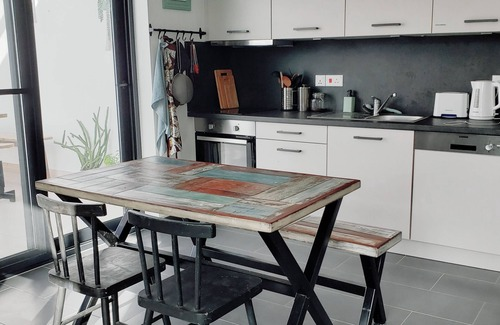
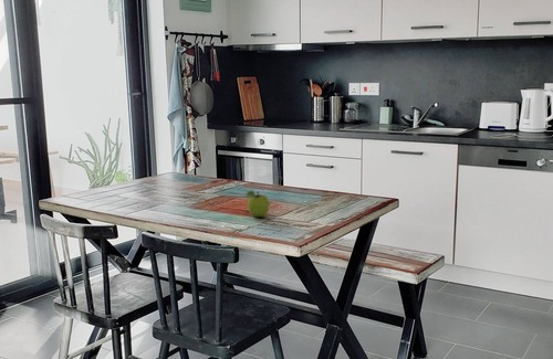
+ fruit [244,189,270,218]
